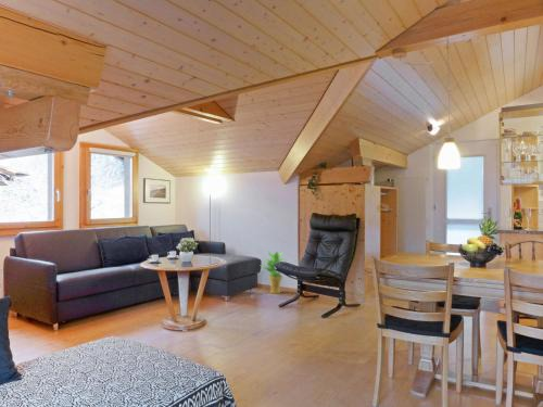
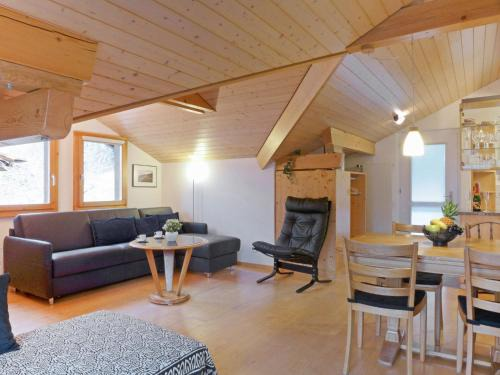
- potted plant [261,250,287,295]
